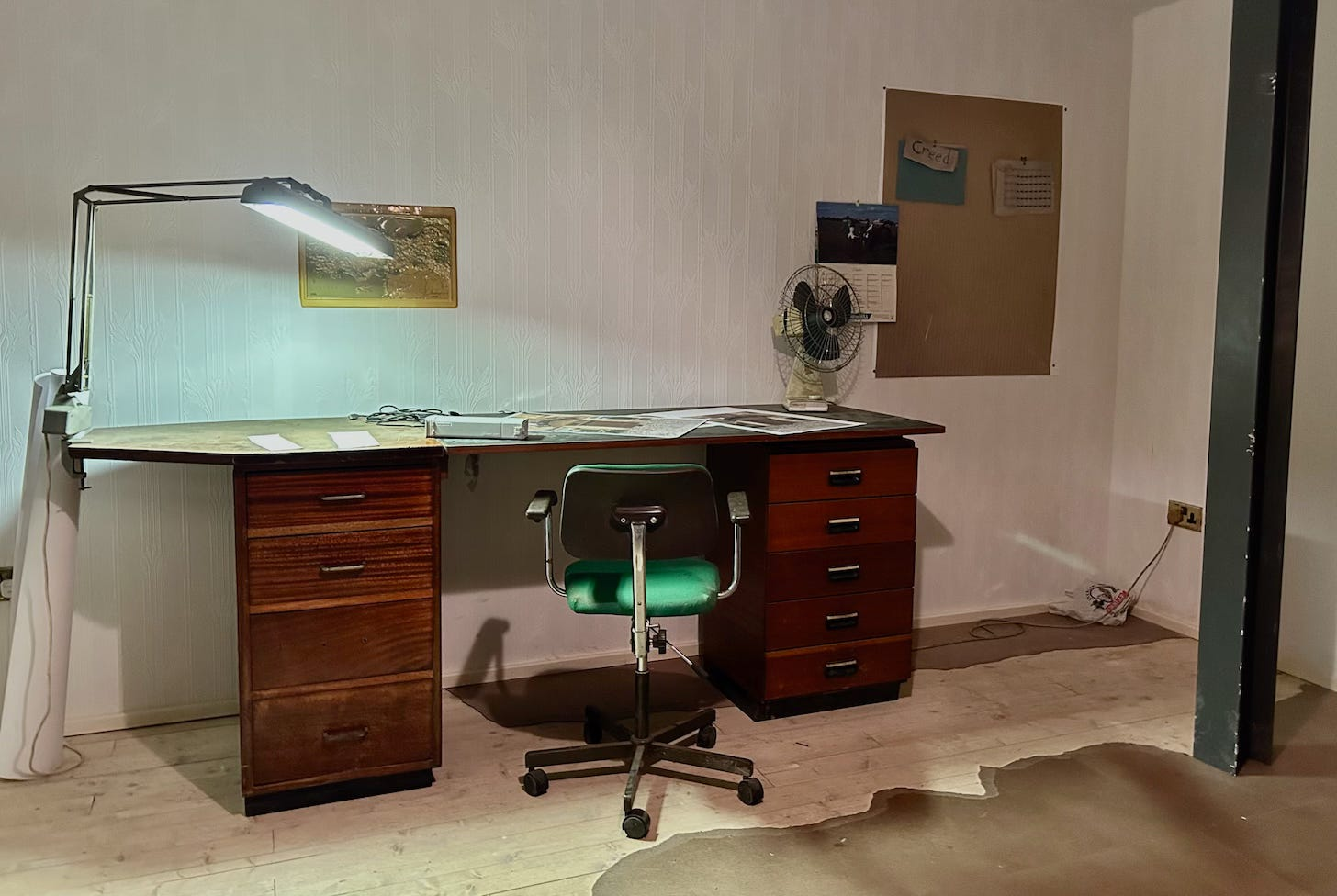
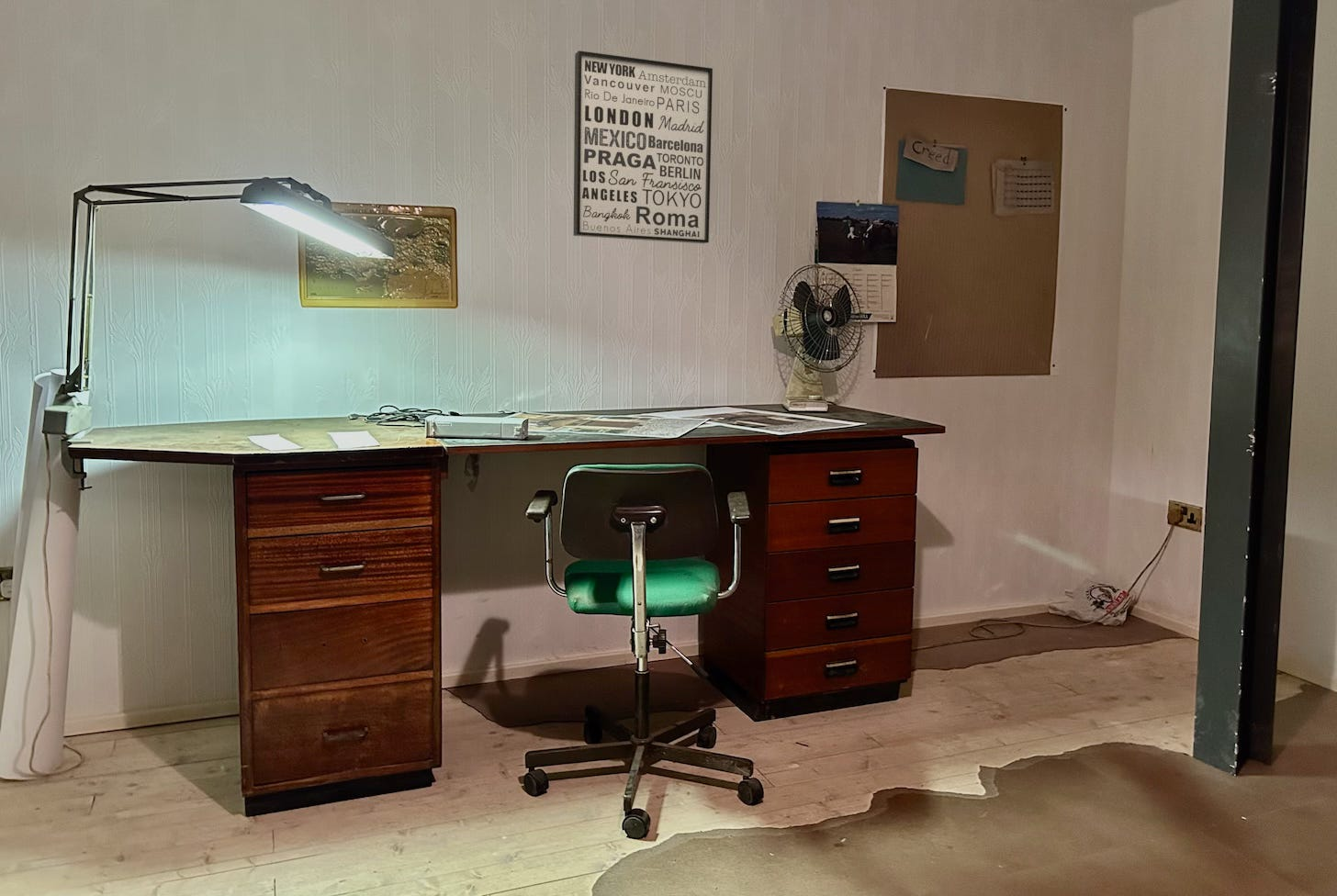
+ wall art [573,50,713,244]
